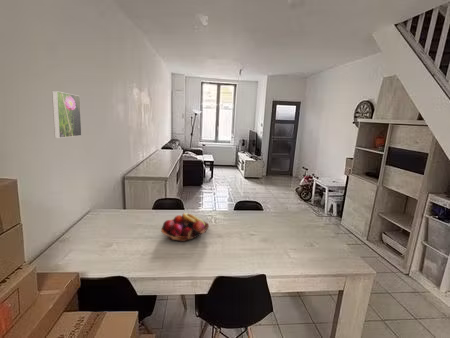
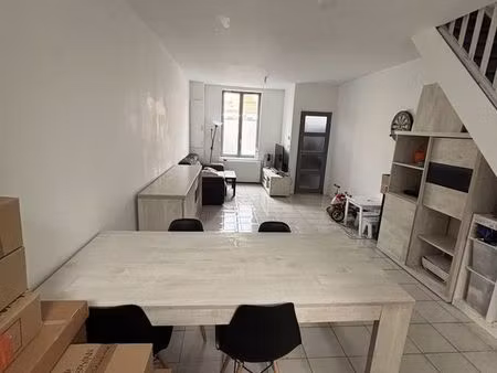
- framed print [51,90,83,139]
- fruit basket [160,212,210,243]
